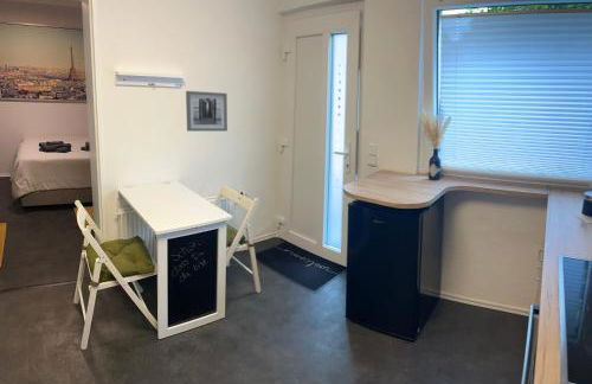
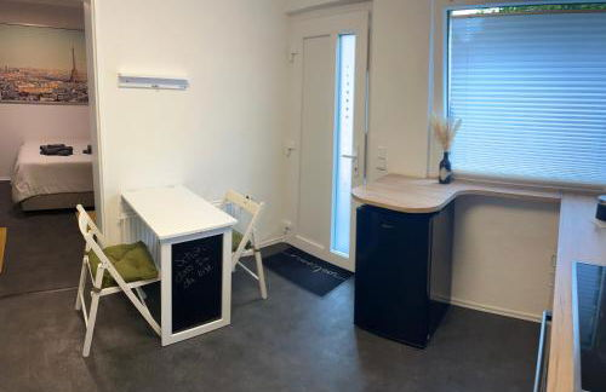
- wall art [185,90,229,133]
